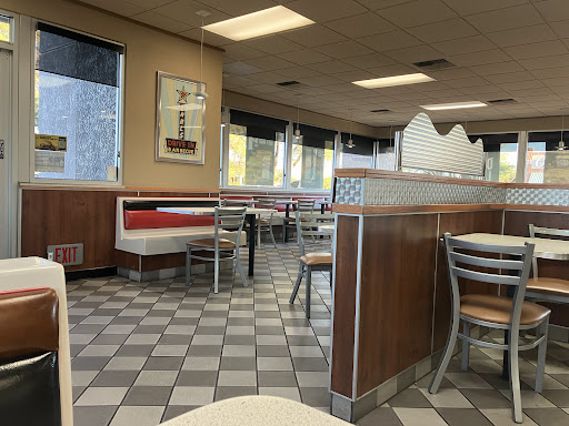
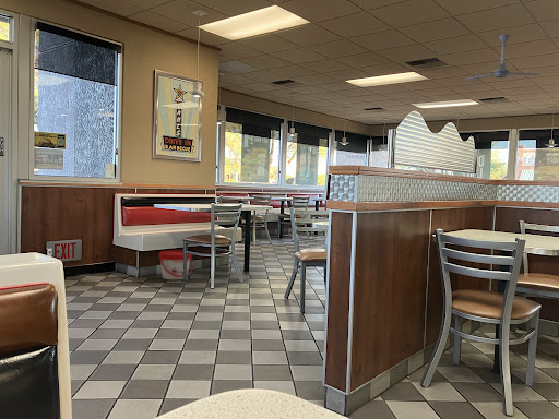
+ bucket [158,249,194,280]
+ ceiling fan [465,34,542,81]
